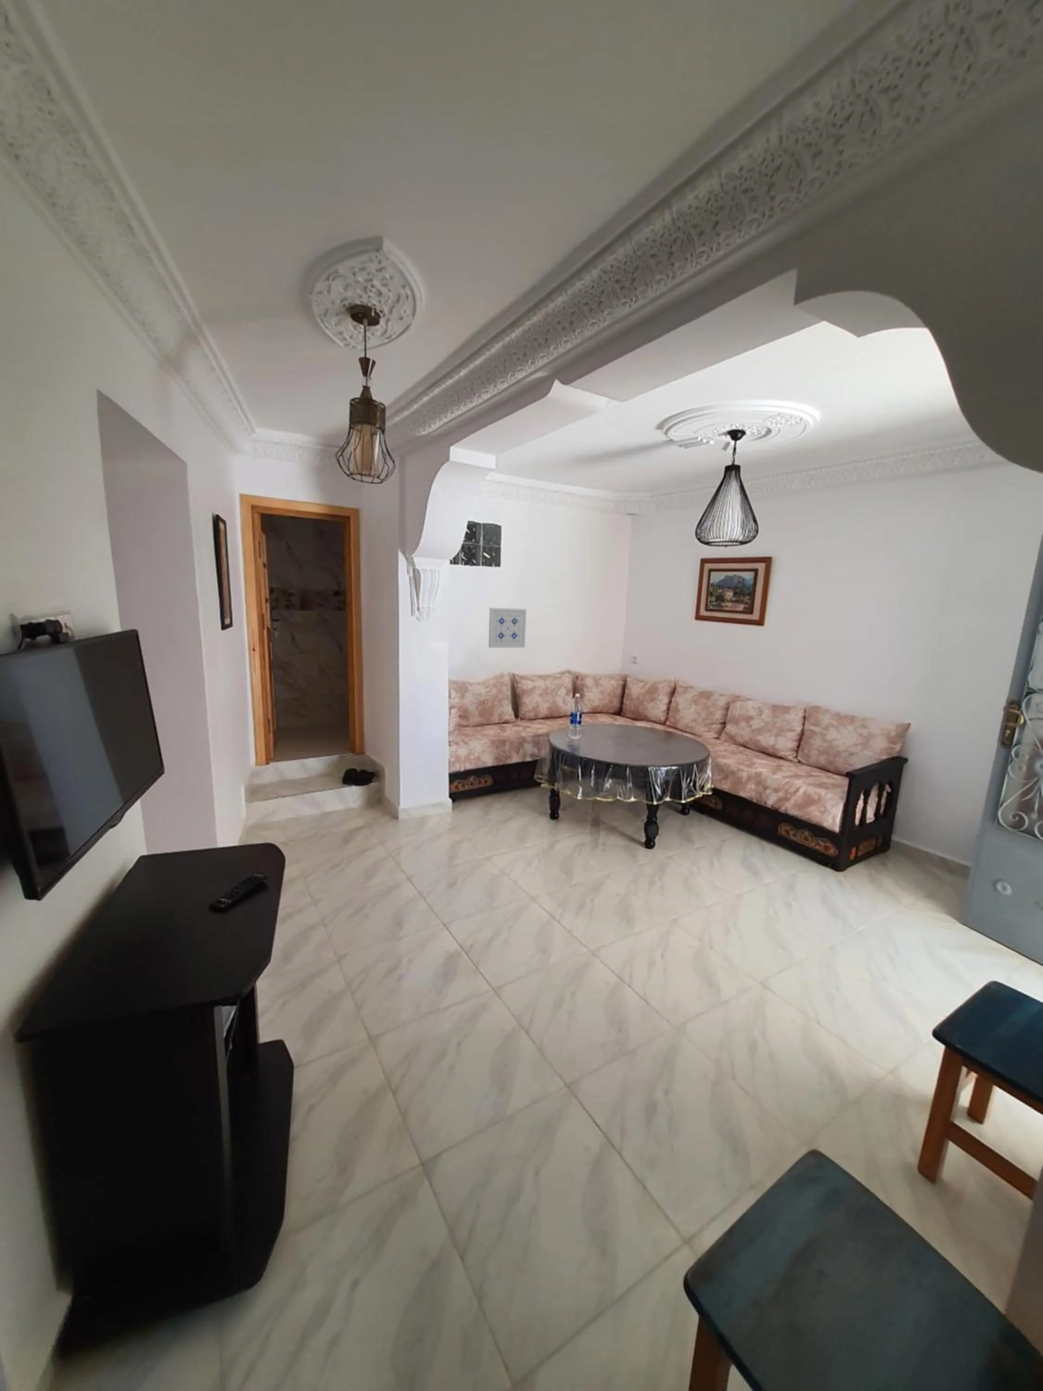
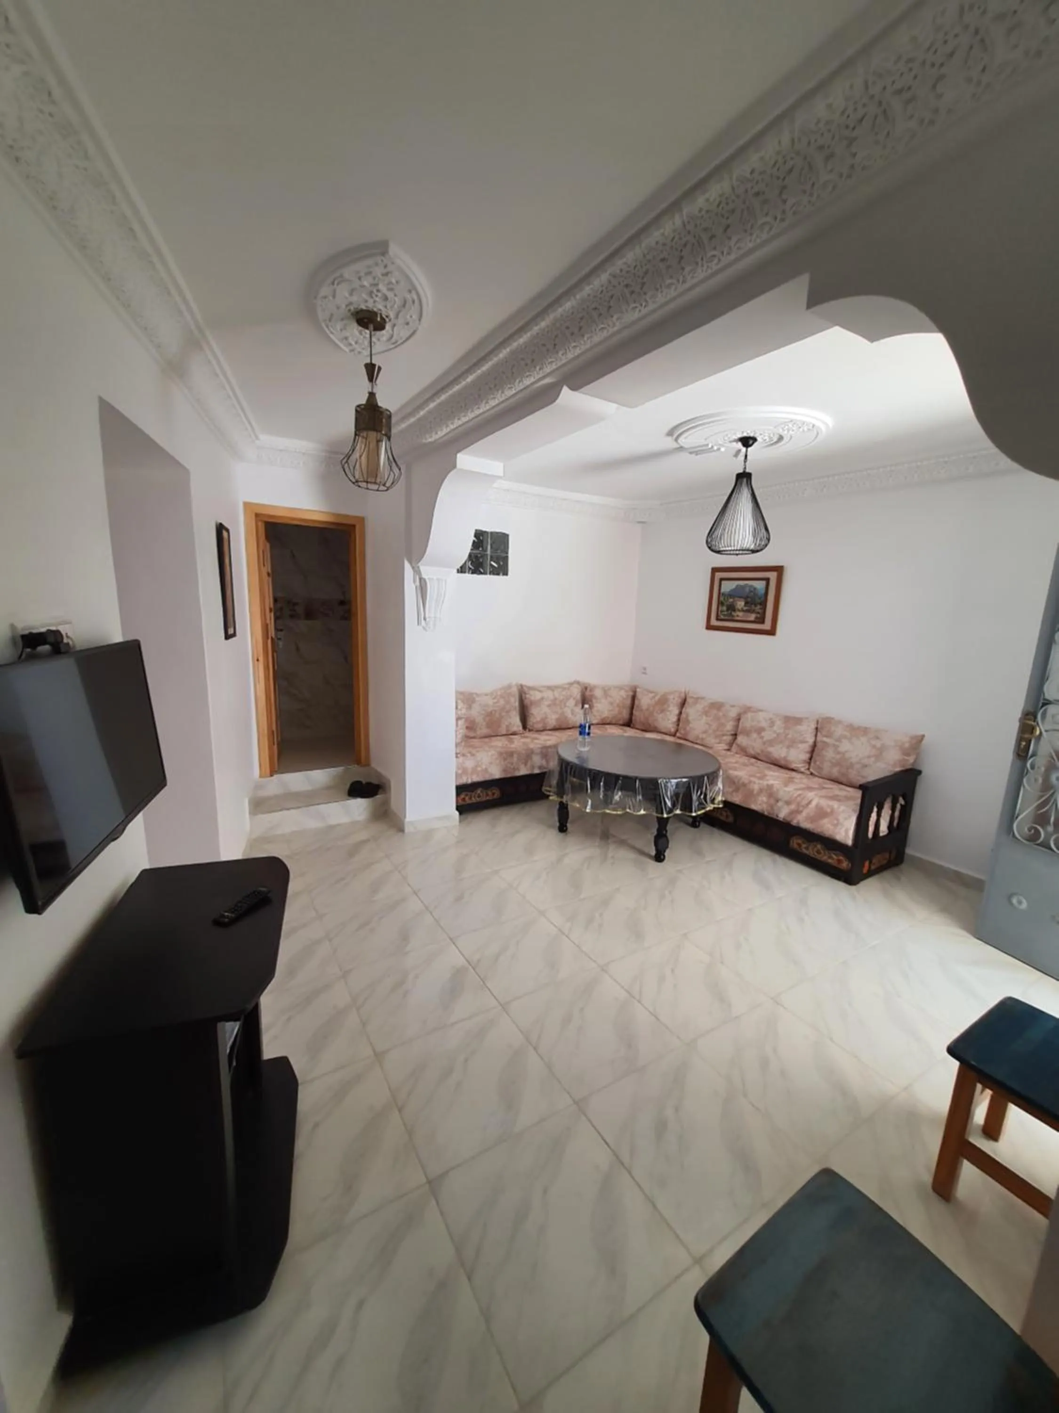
- wall art [489,608,527,648]
